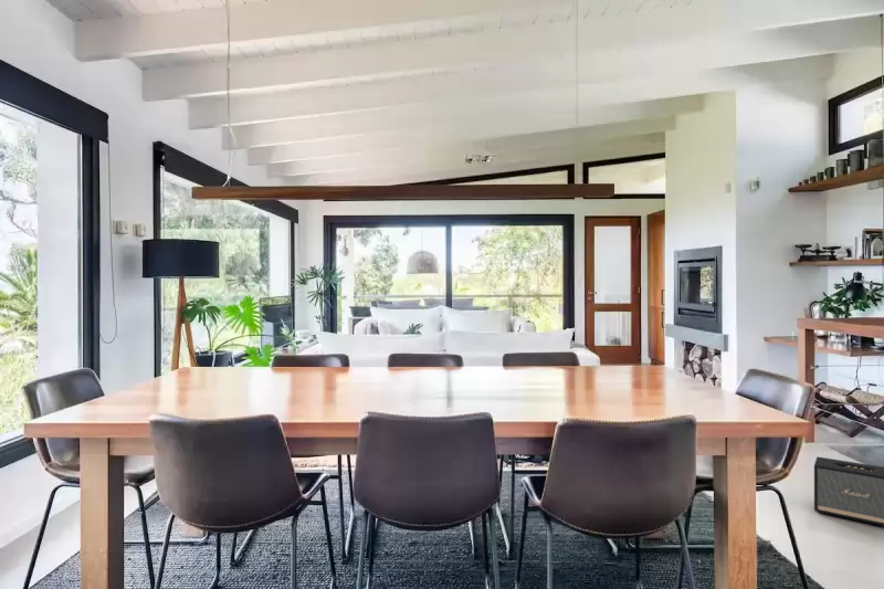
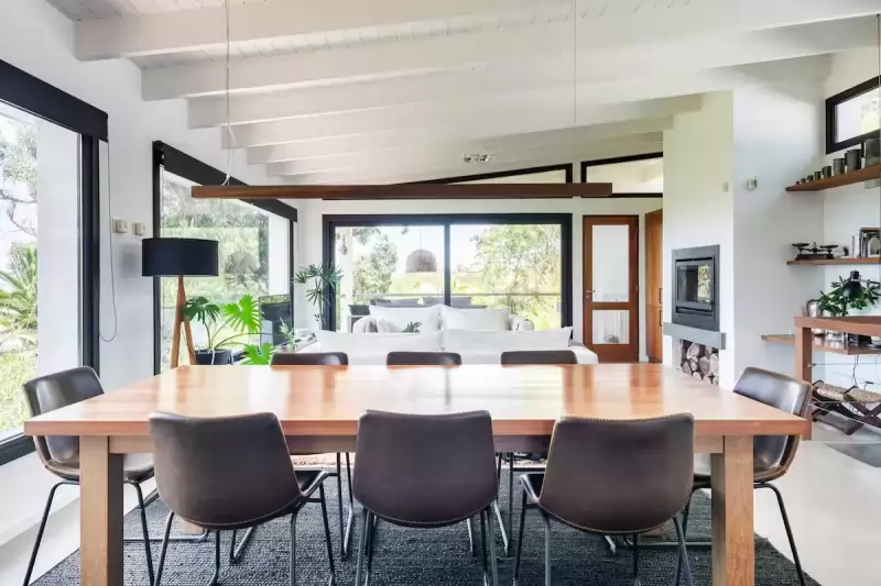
- speaker [813,456,884,527]
